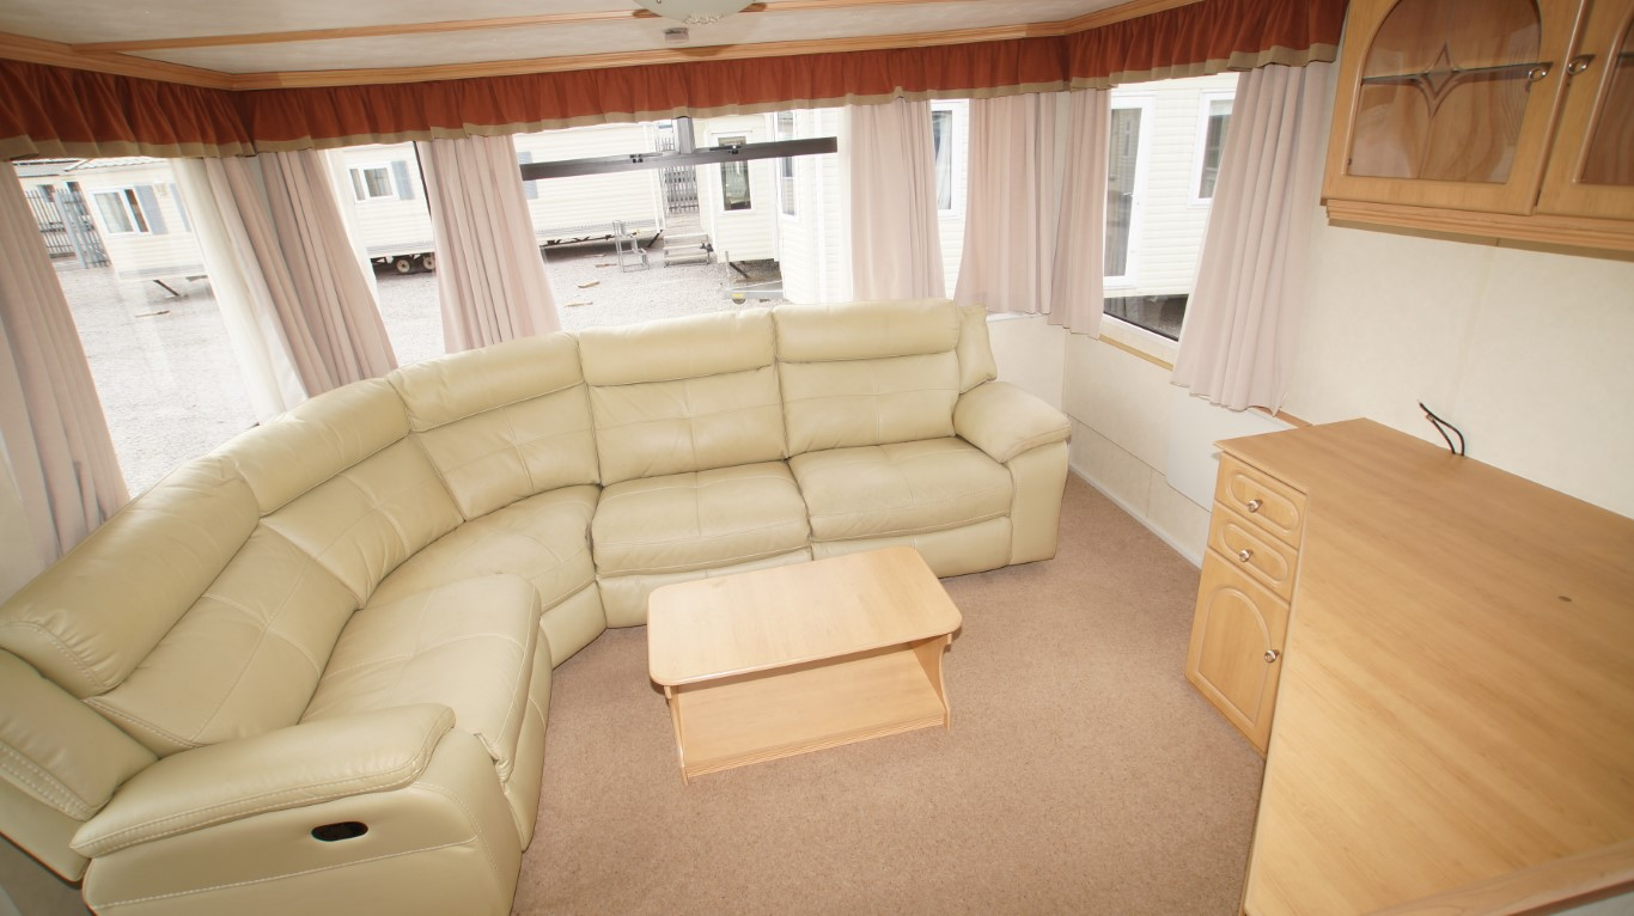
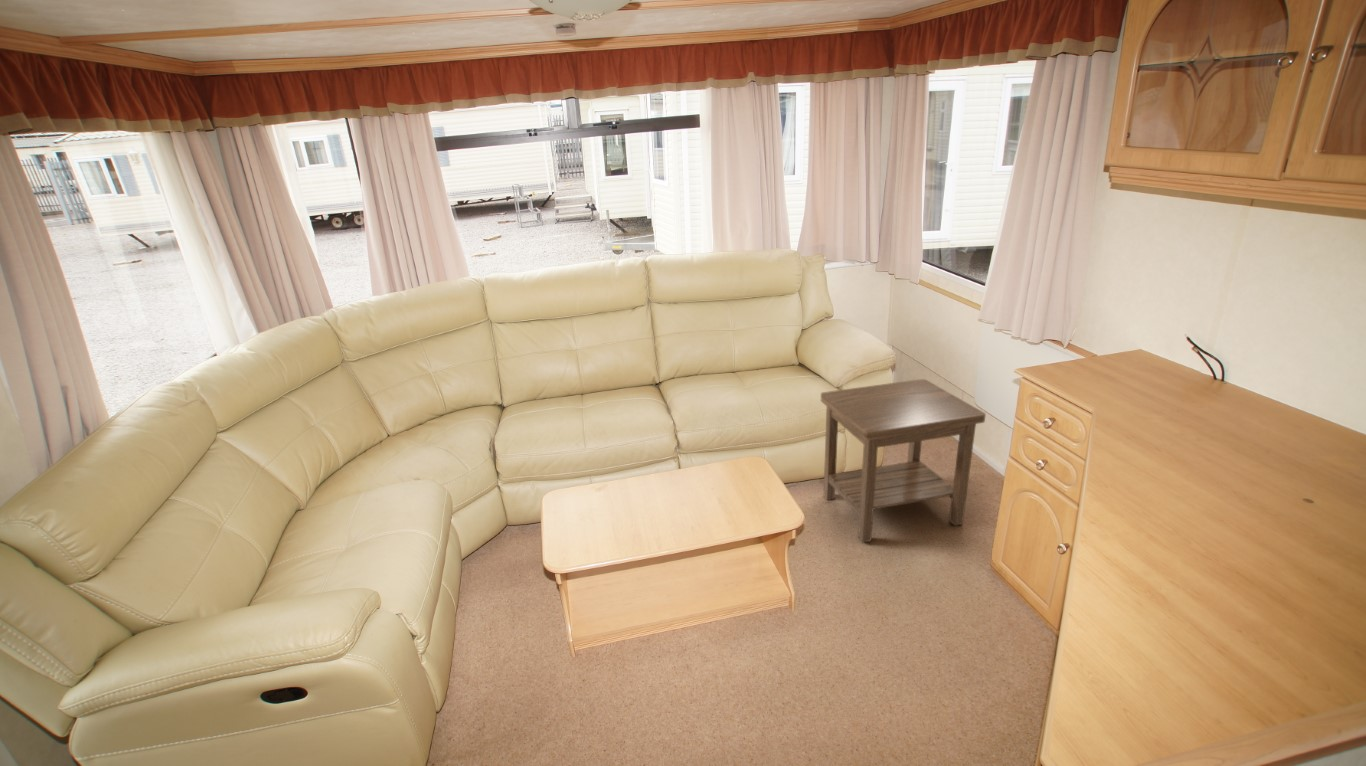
+ side table [820,378,987,544]
